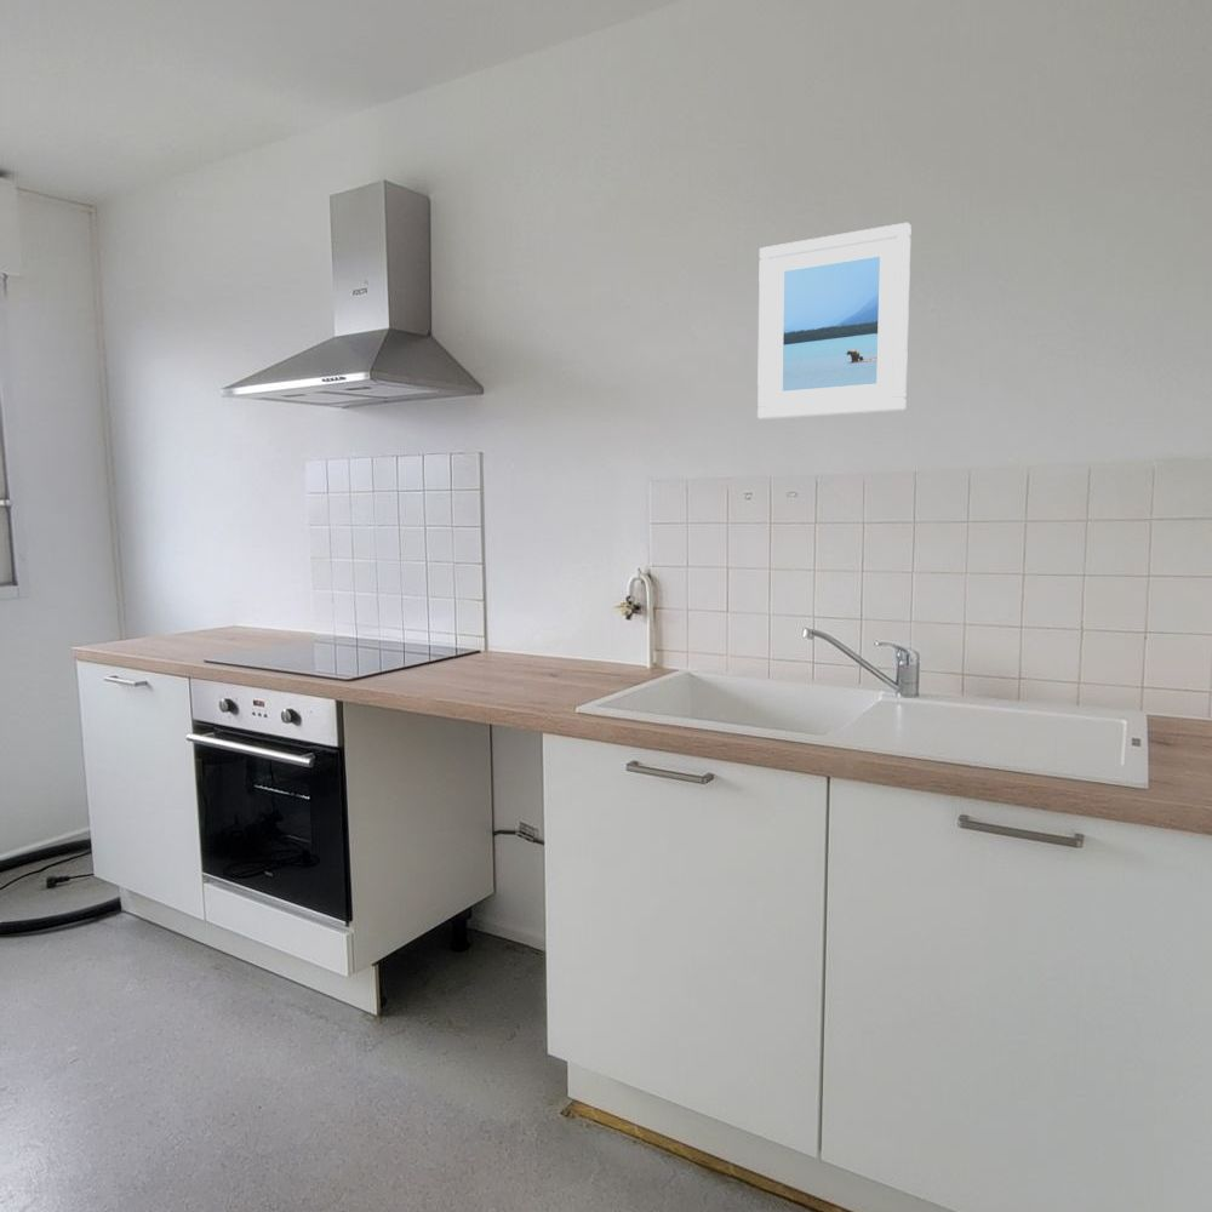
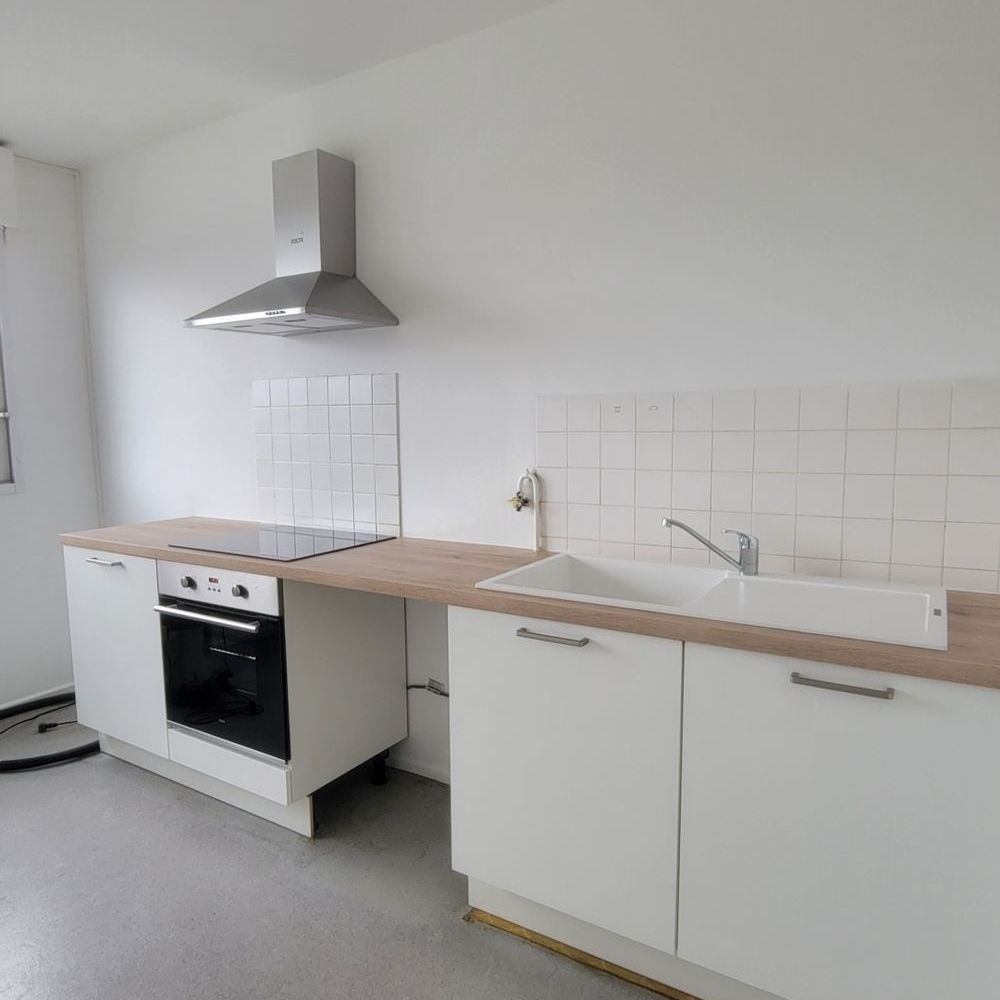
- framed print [756,222,913,421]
